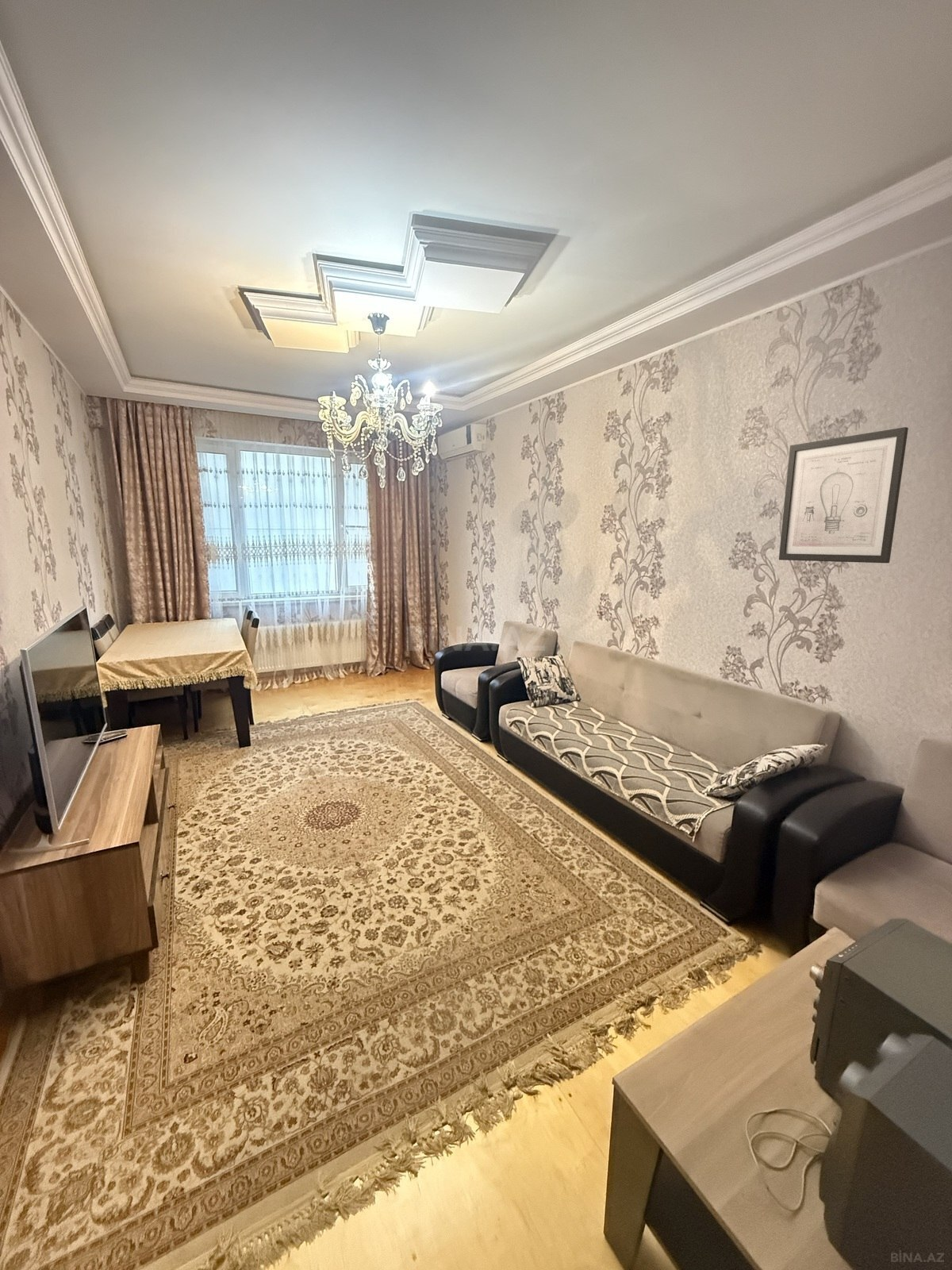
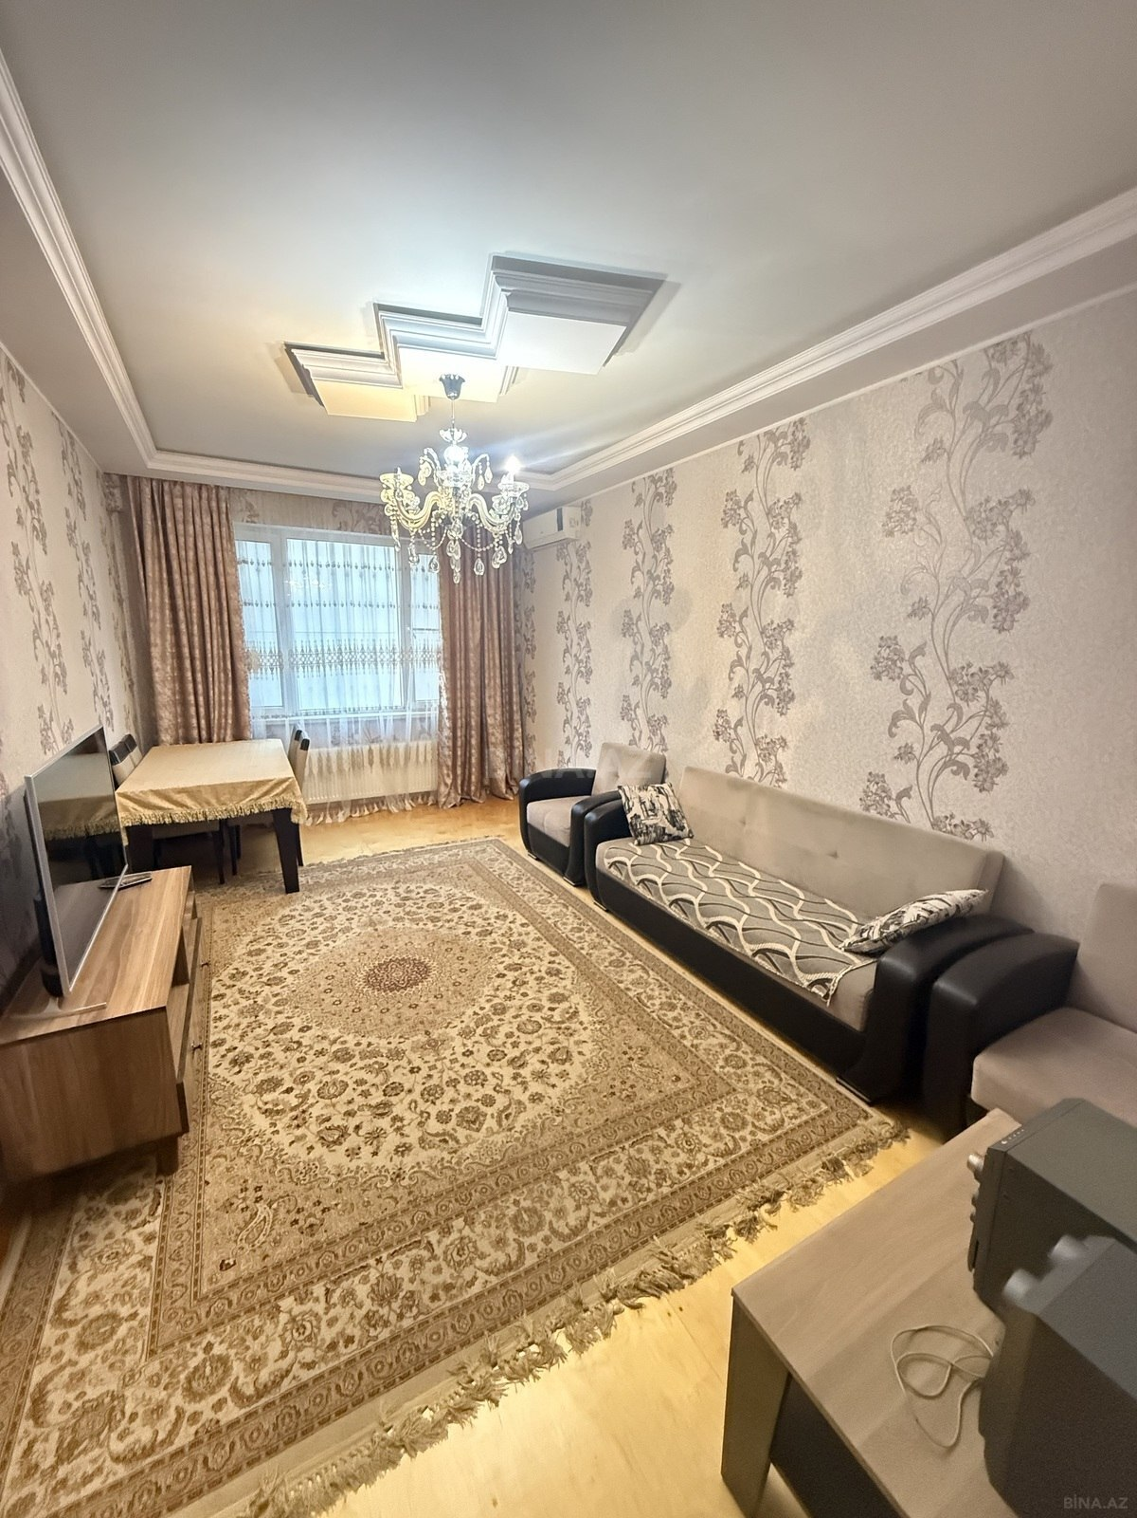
- wall art [778,426,909,564]
